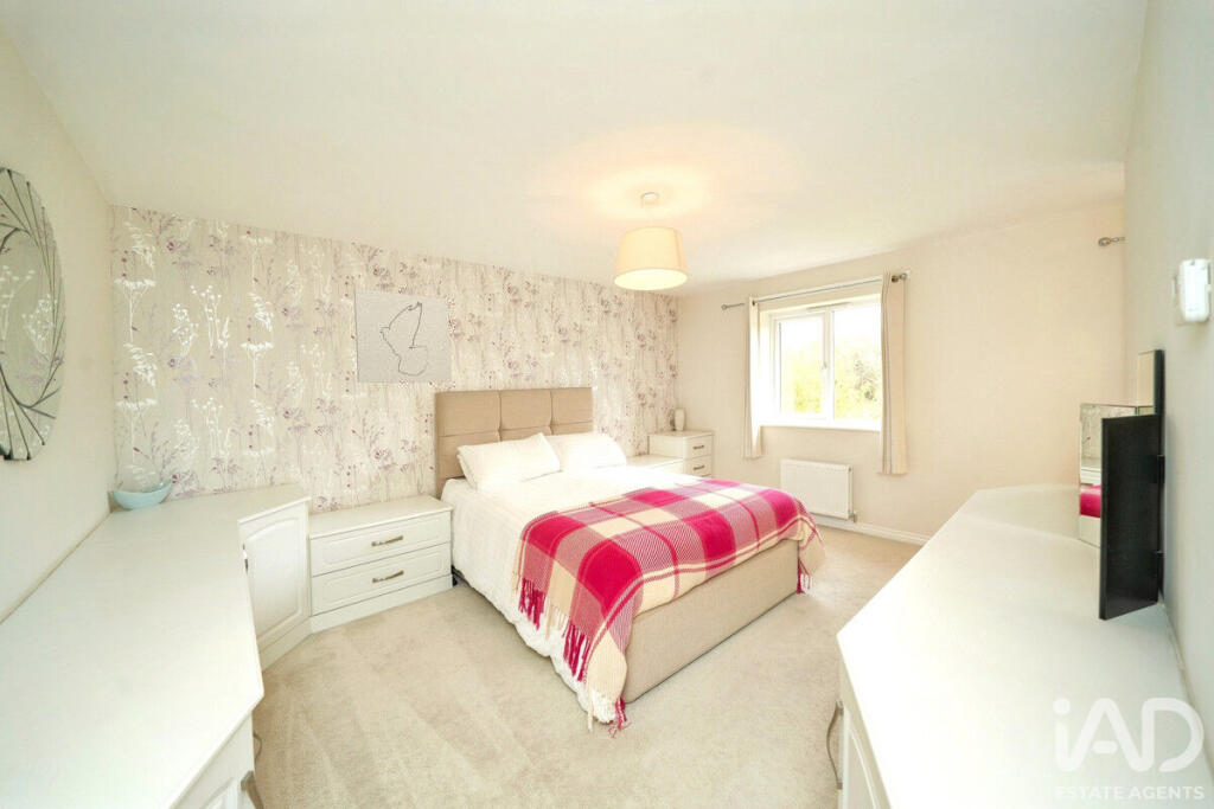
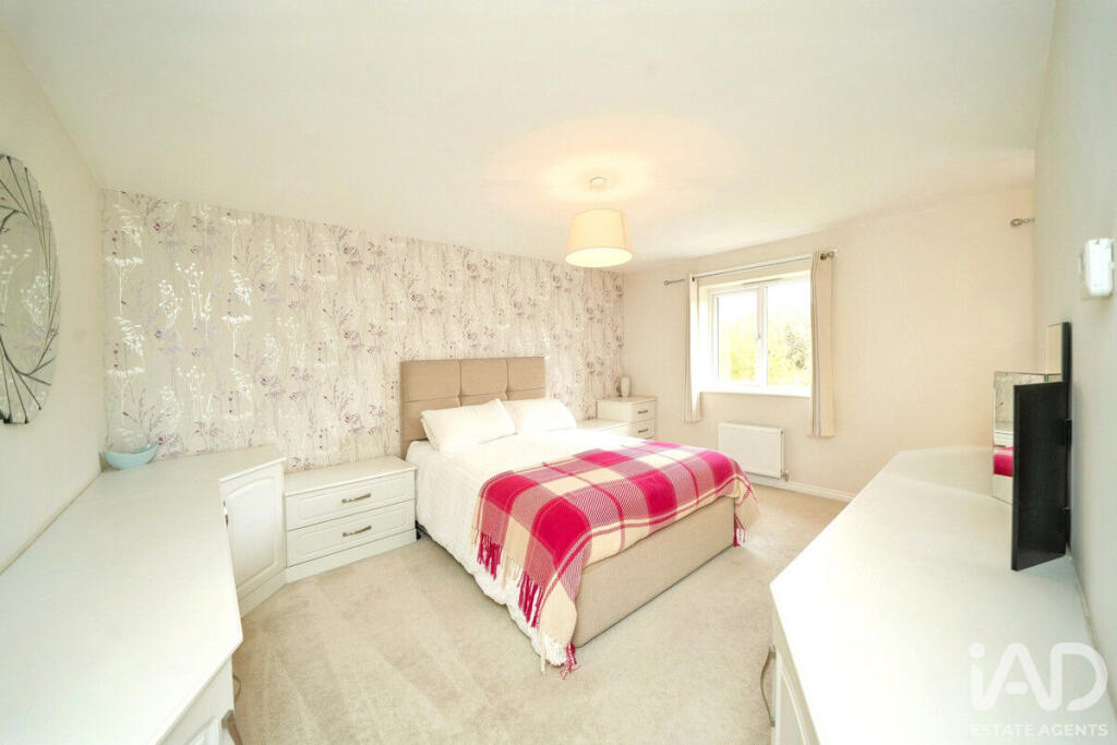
- wall art [353,287,453,384]
